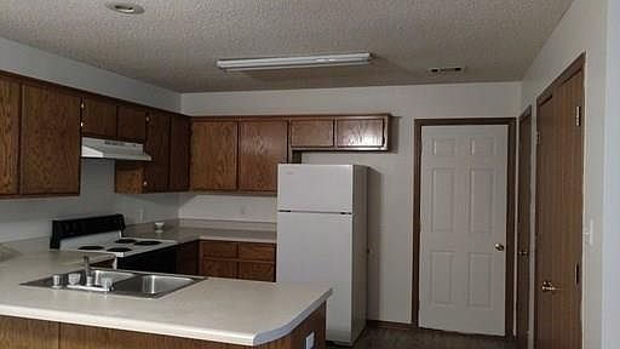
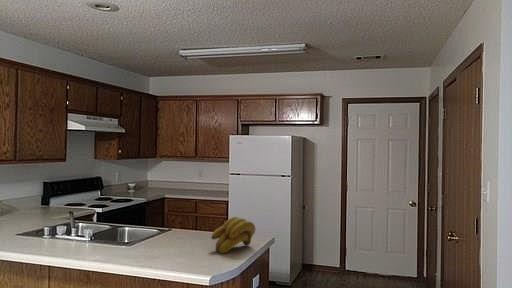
+ banana bunch [211,216,256,255]
